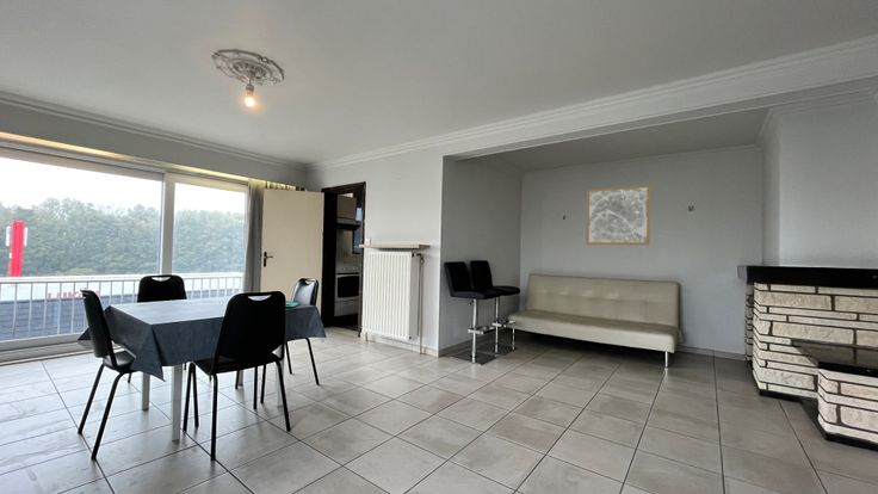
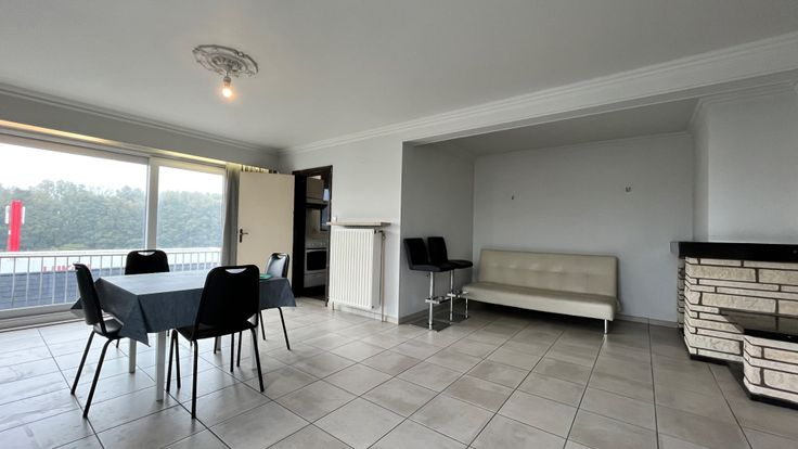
- wall art [585,184,651,246]
